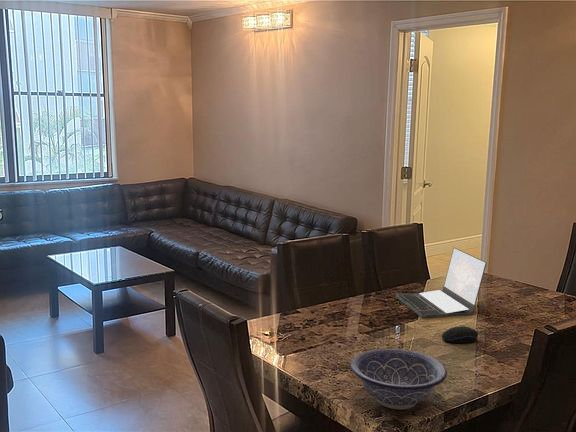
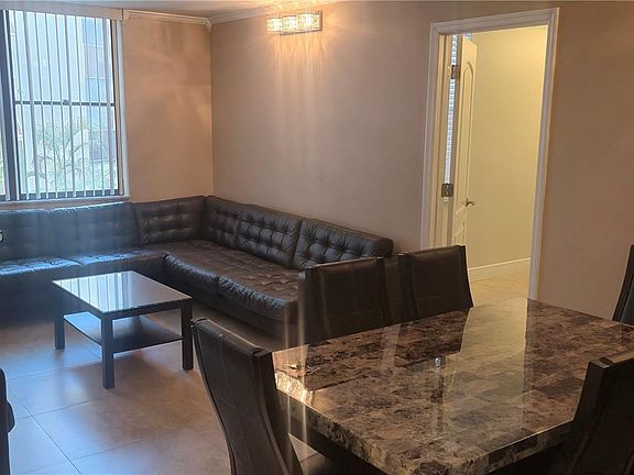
- laptop [395,246,488,319]
- decorative bowl [349,347,448,411]
- computer mouse [441,325,479,344]
